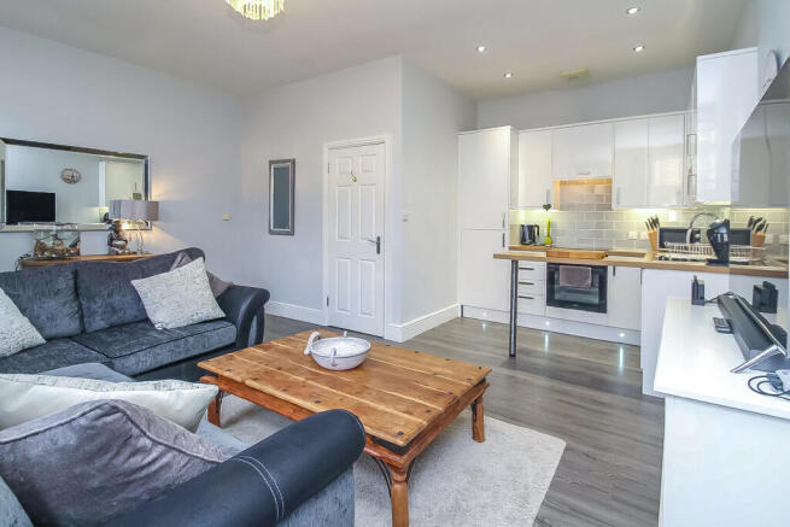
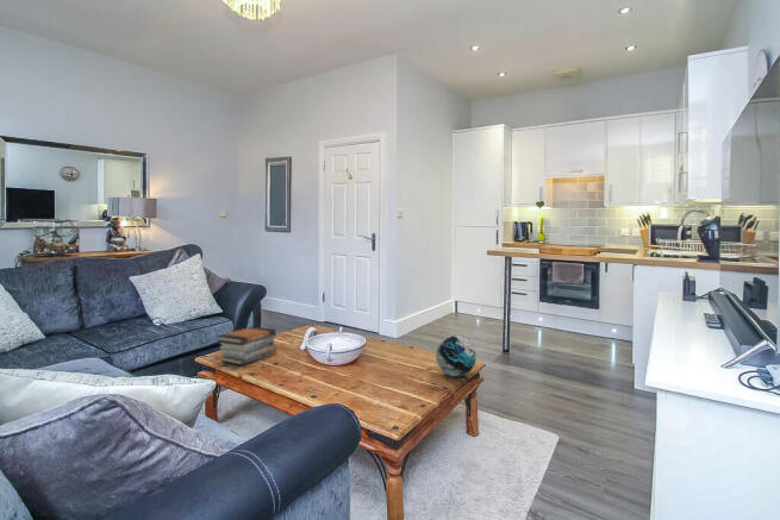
+ book stack [216,326,277,366]
+ decorative orb [435,334,478,377]
